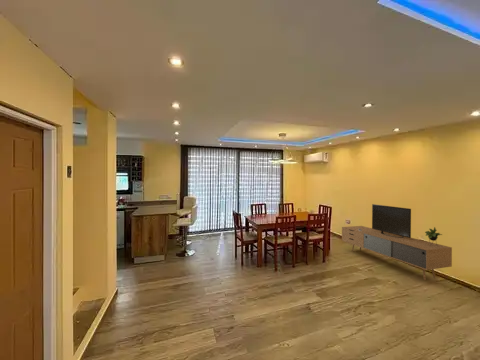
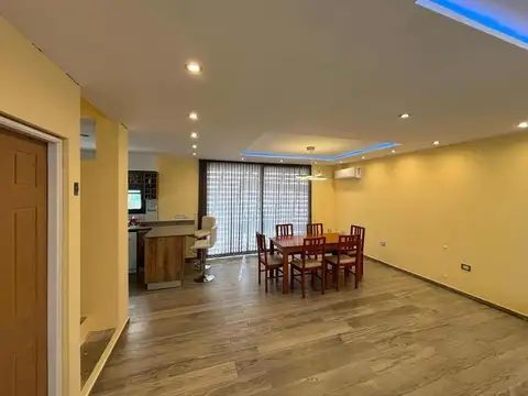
- media console [341,203,453,281]
